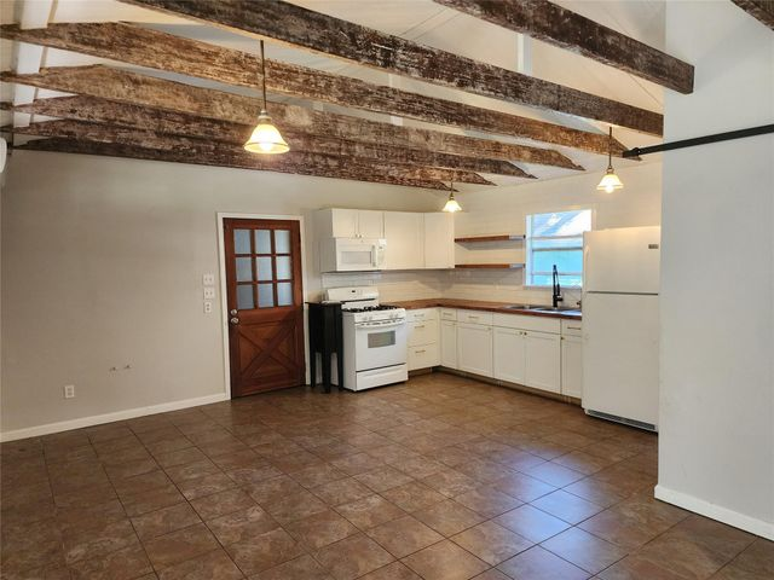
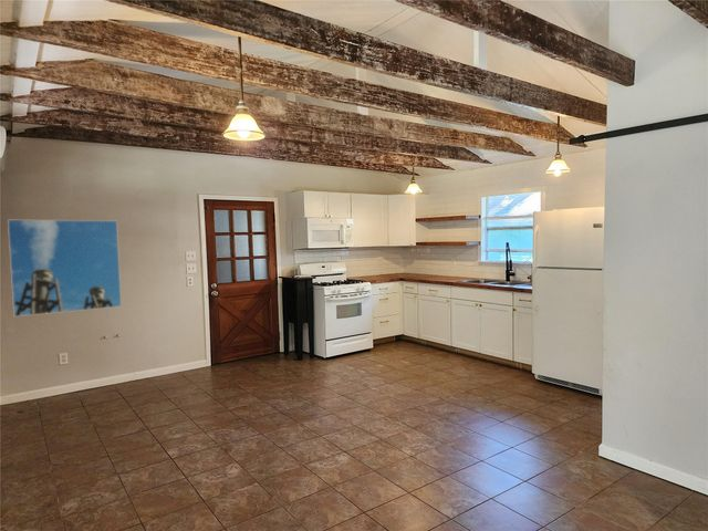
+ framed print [7,219,123,317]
